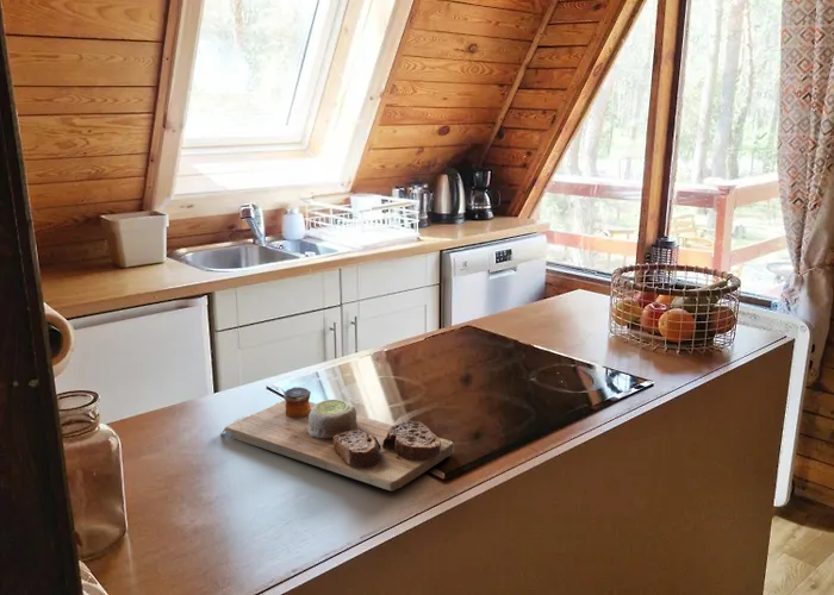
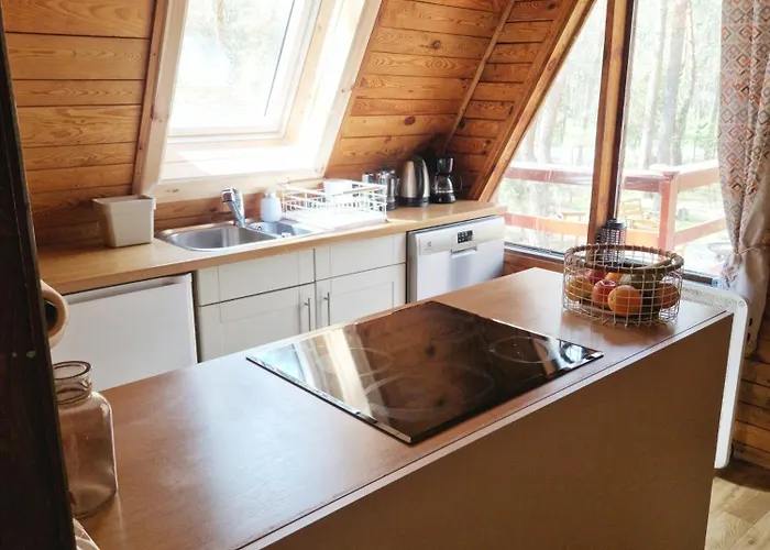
- cutting board [220,386,455,491]
